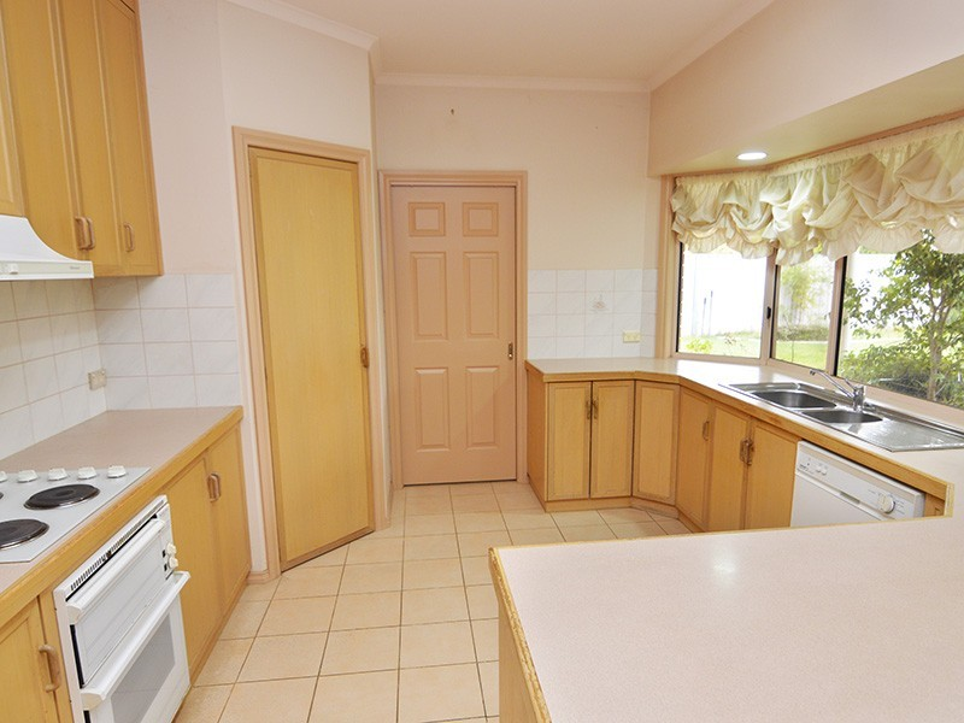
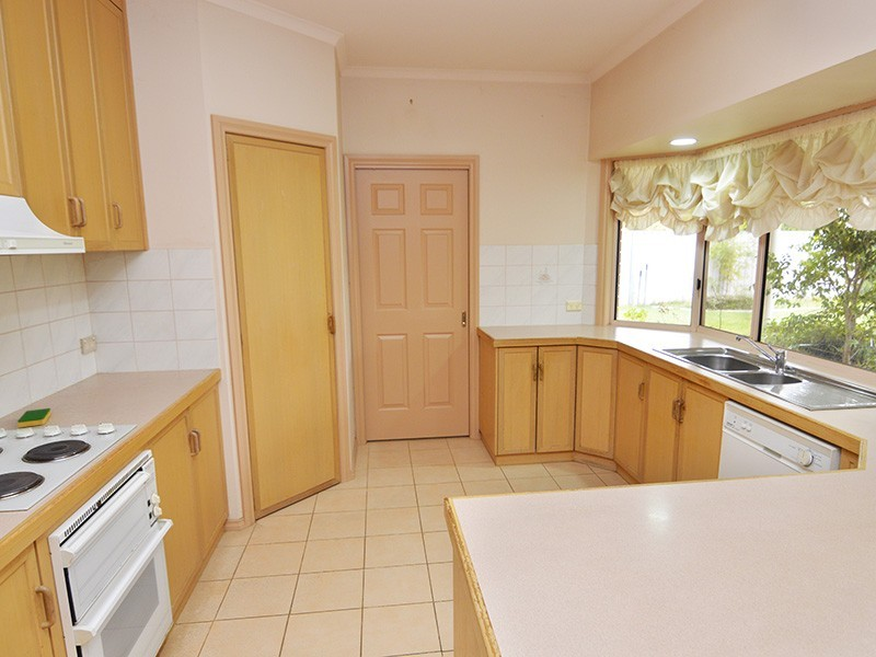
+ dish sponge [16,407,53,428]
